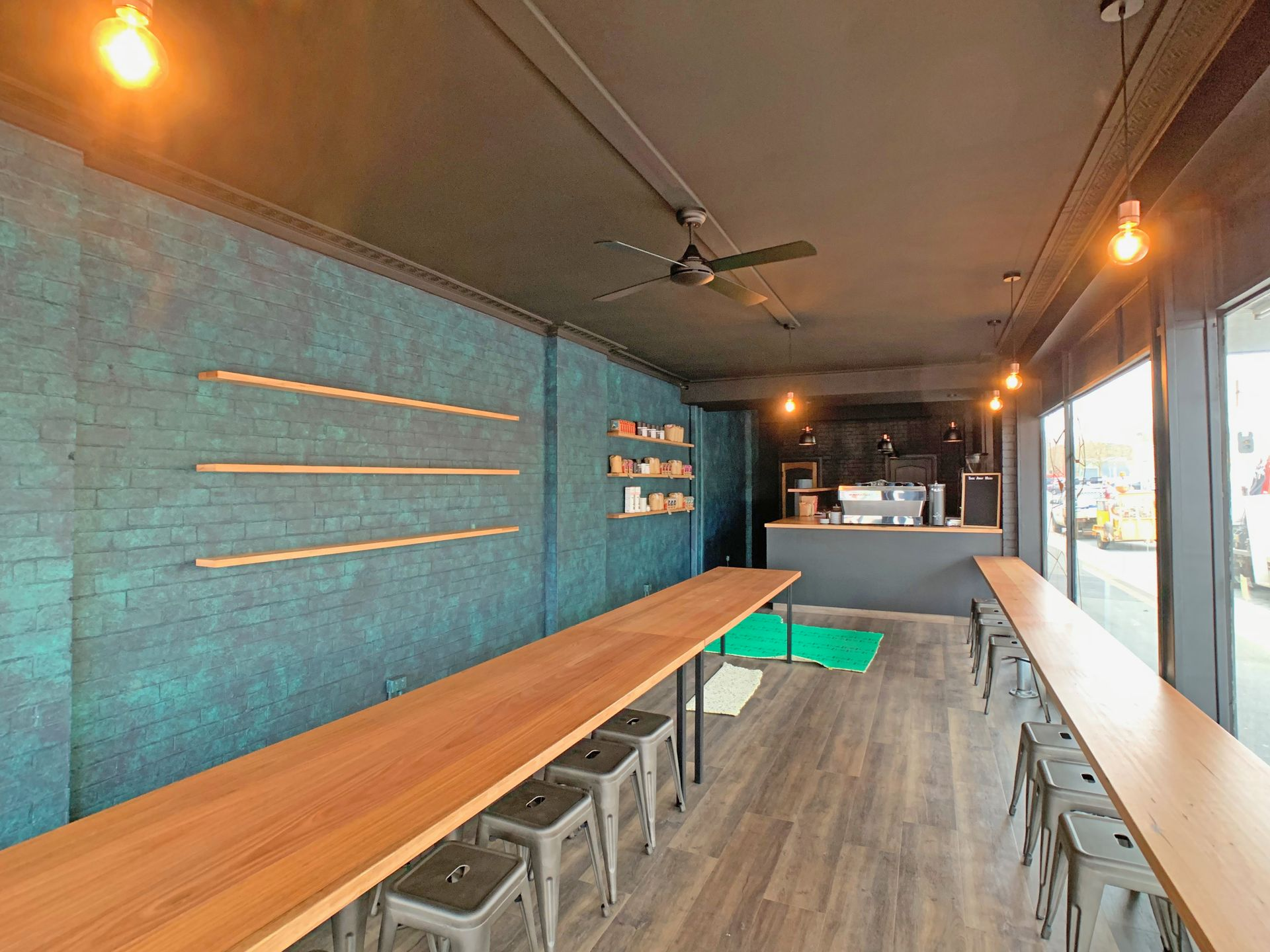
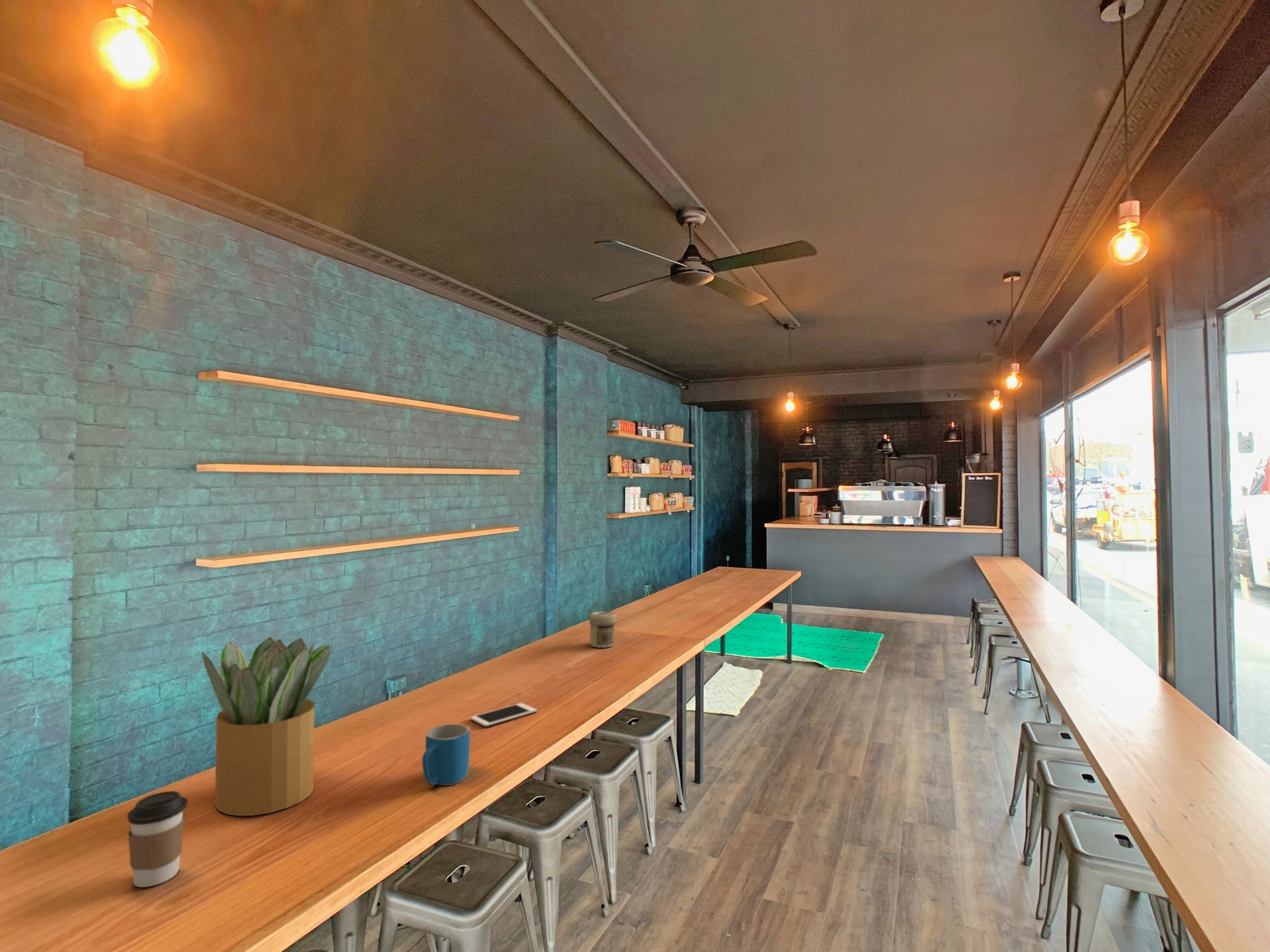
+ cell phone [470,702,538,727]
+ coffee cup [126,791,189,888]
+ jar [588,611,616,649]
+ mug [421,723,471,786]
+ potted plant [201,637,331,816]
